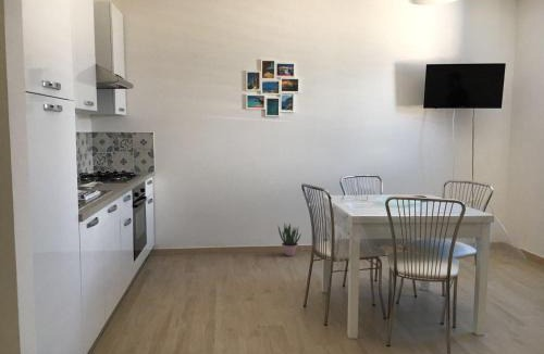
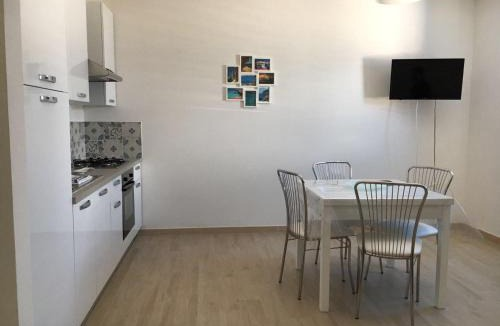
- potted plant [277,222,302,257]
